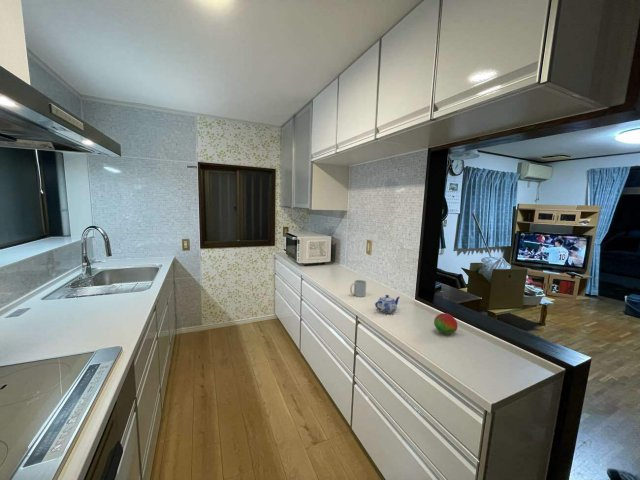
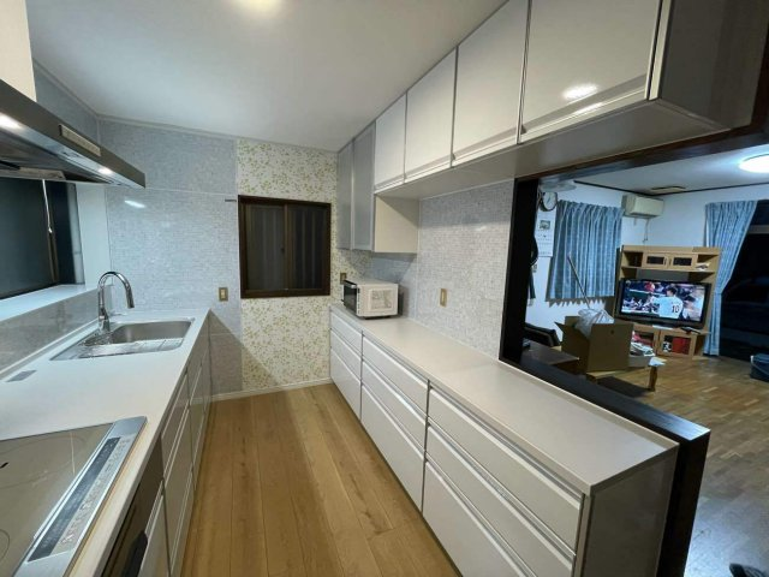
- teapot [374,294,401,314]
- fruit [433,312,459,335]
- mug [349,279,367,298]
